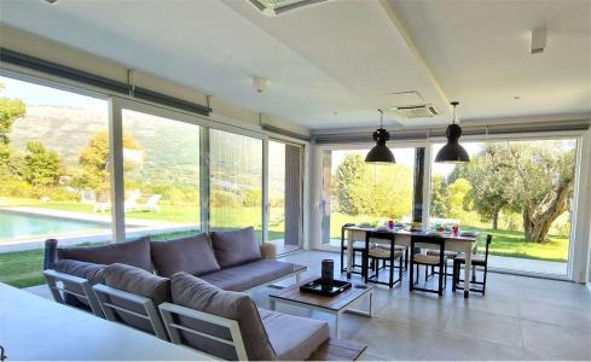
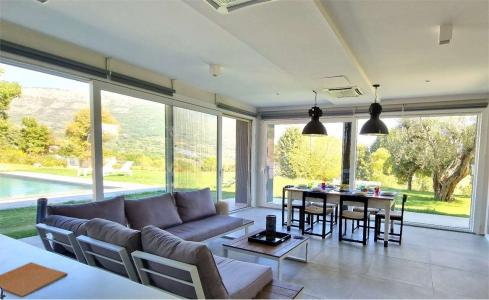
+ book [0,261,69,298]
